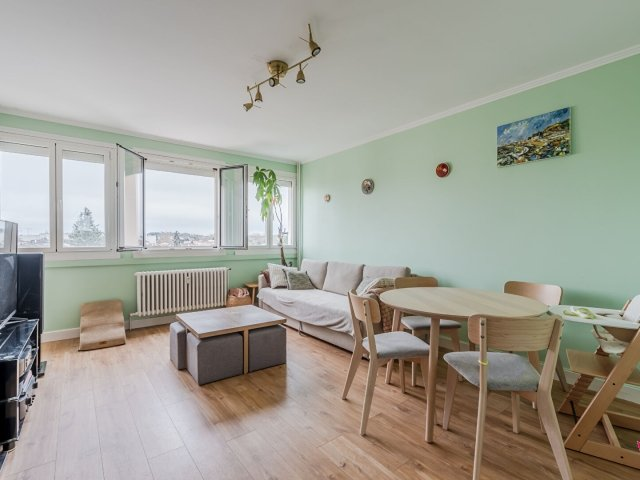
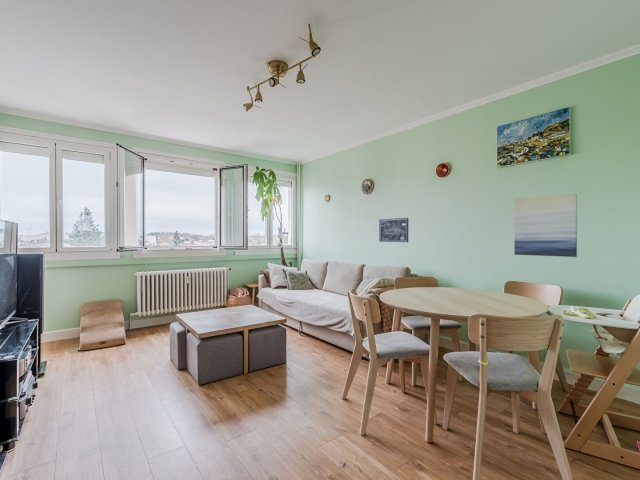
+ wall art [514,193,578,258]
+ wall art [378,217,409,243]
